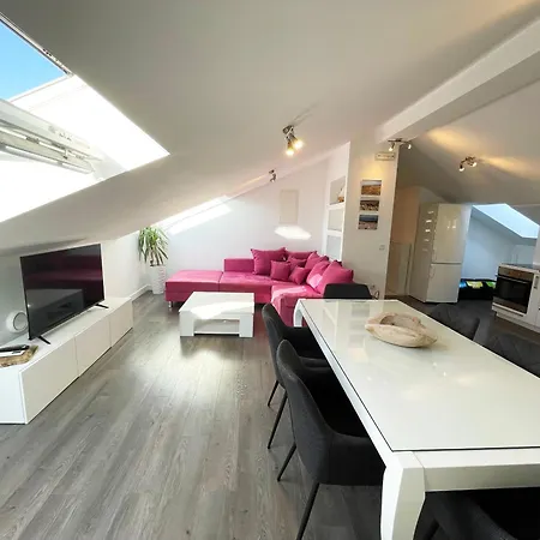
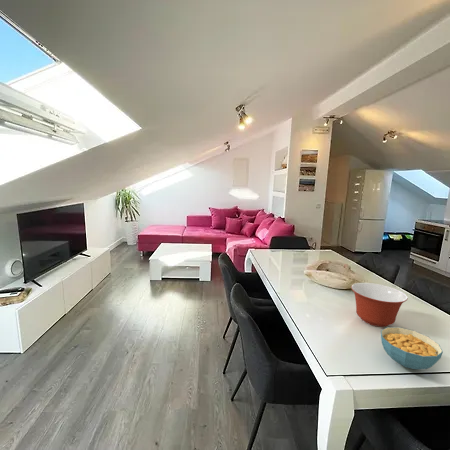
+ cereal bowl [380,326,444,370]
+ mixing bowl [350,282,409,328]
